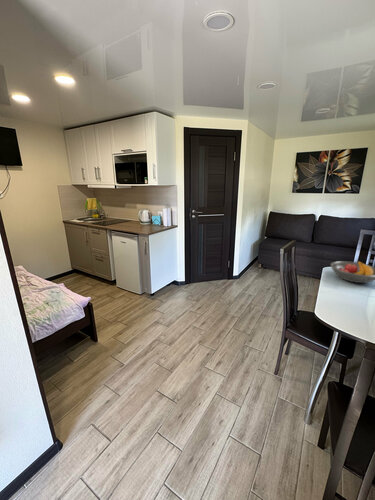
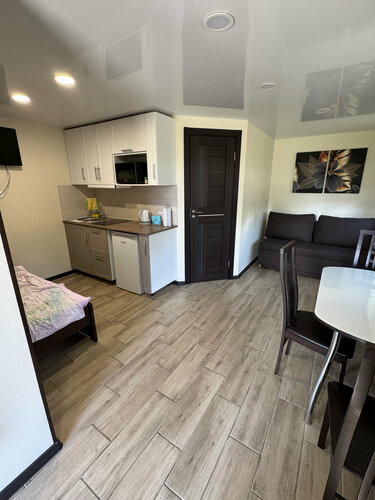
- fruit bowl [330,260,375,284]
